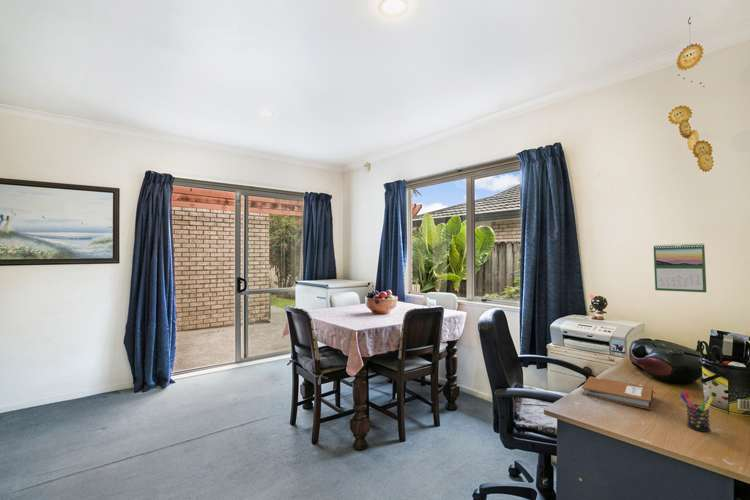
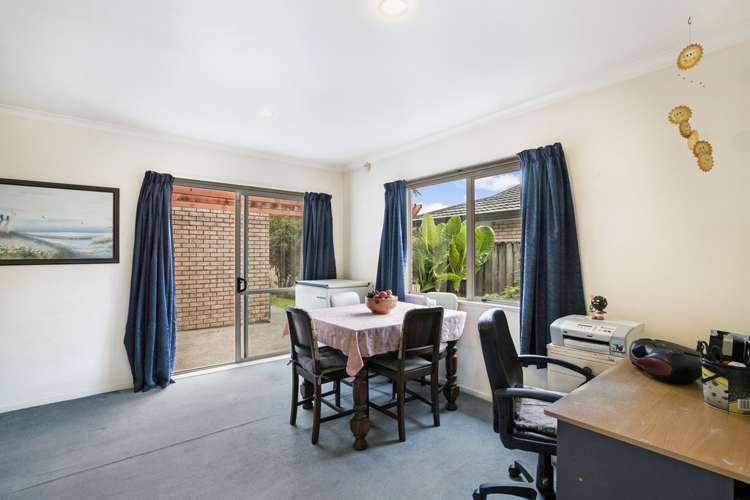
- pen holder [679,390,714,433]
- calendar [653,242,708,293]
- notebook [581,375,658,410]
